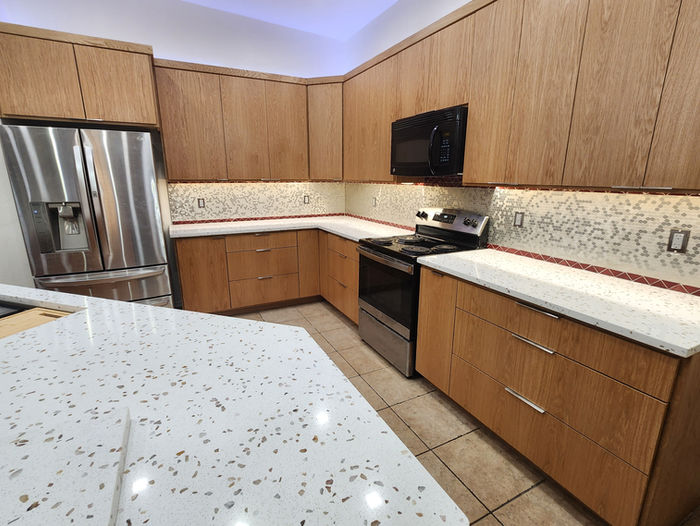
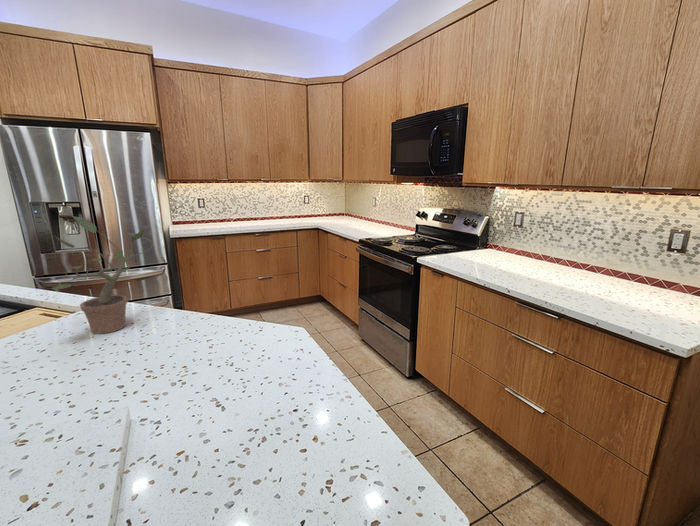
+ potted plant [51,214,154,335]
